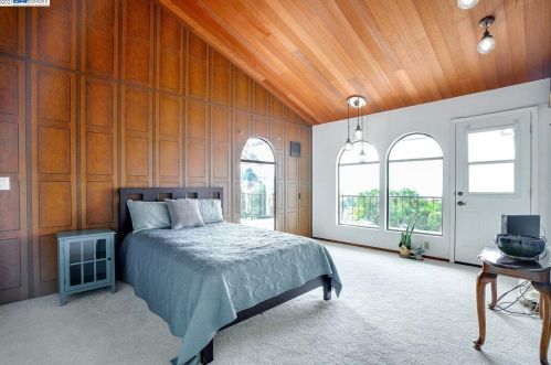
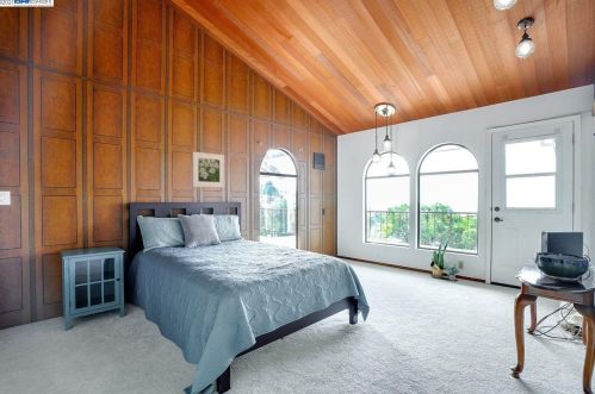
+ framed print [192,151,225,188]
